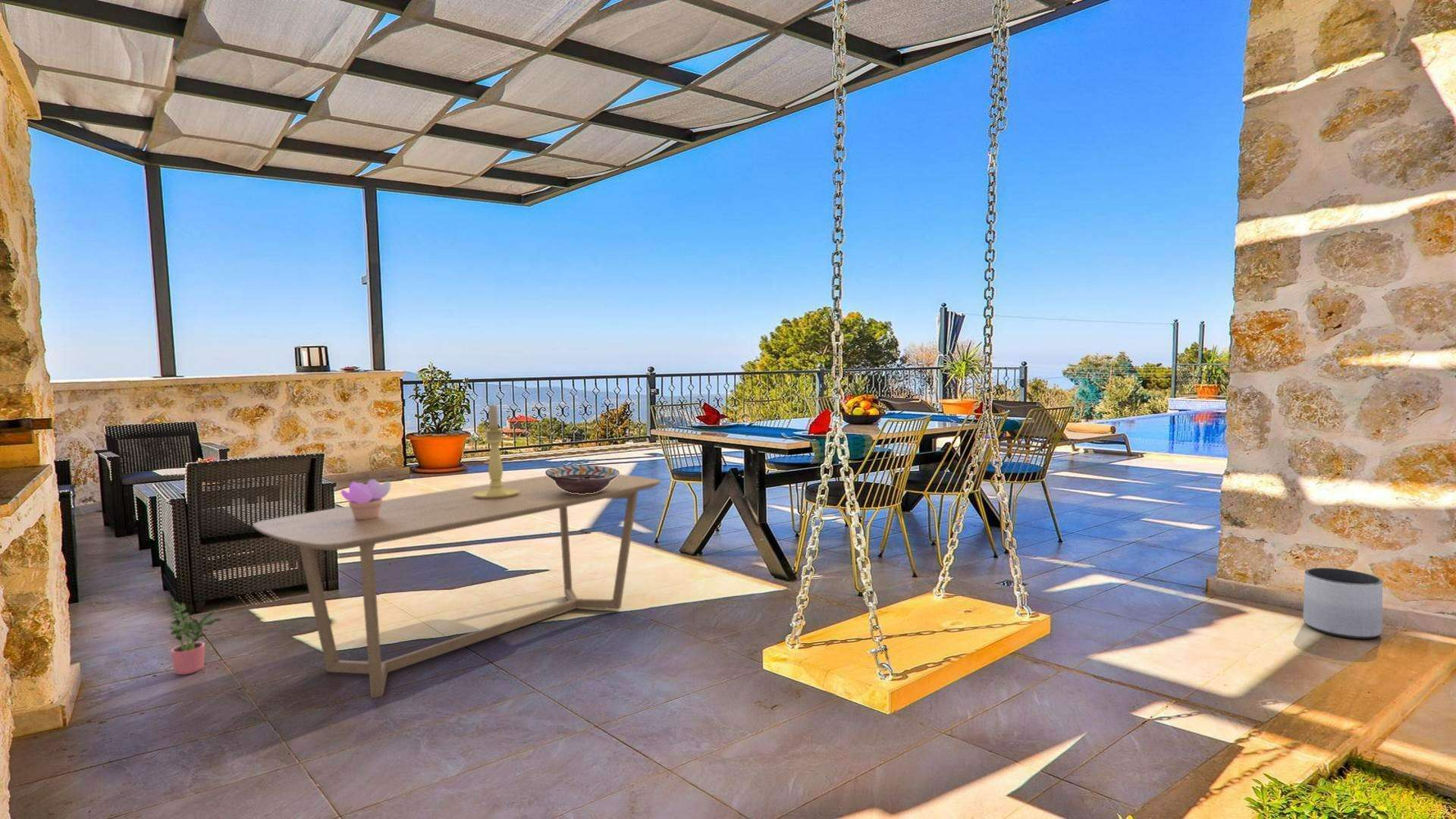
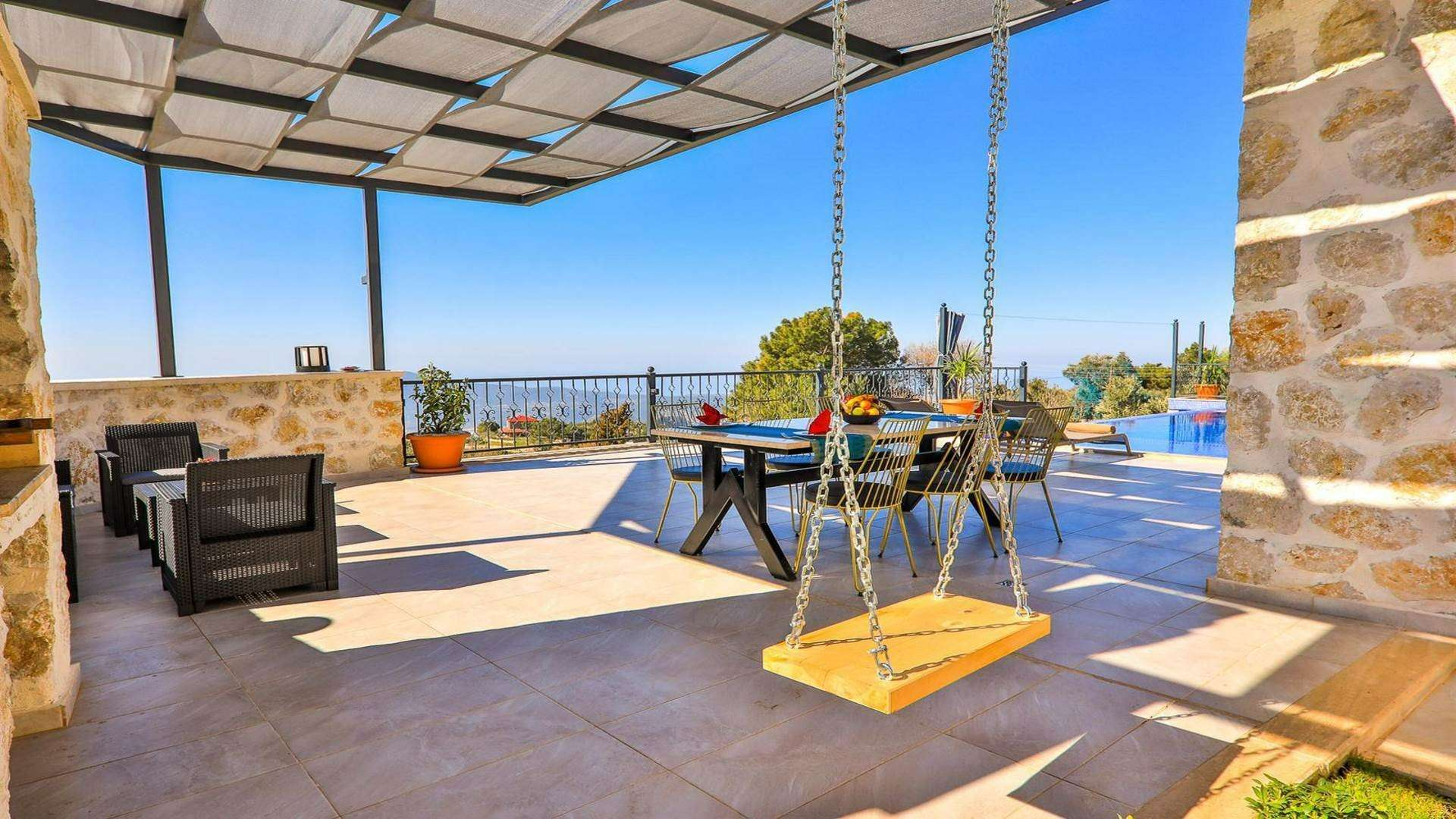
- potted plant [166,596,223,676]
- succulent plant [340,479,391,519]
- candle holder [473,403,519,499]
- planter [1303,567,1383,639]
- decorative bowl [544,465,620,494]
- coffee table [253,474,661,698]
